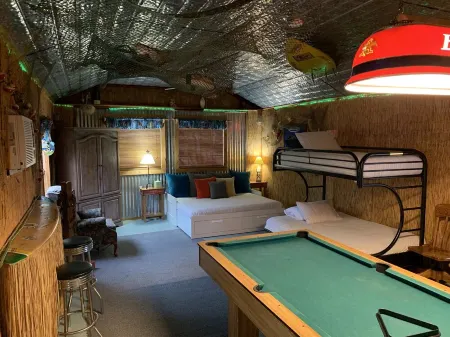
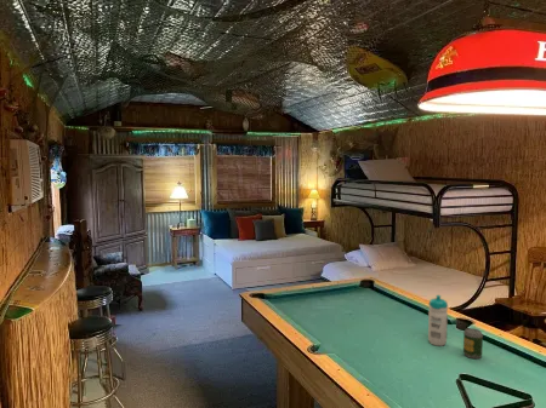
+ water bottle [427,294,449,347]
+ soda can [462,327,484,360]
